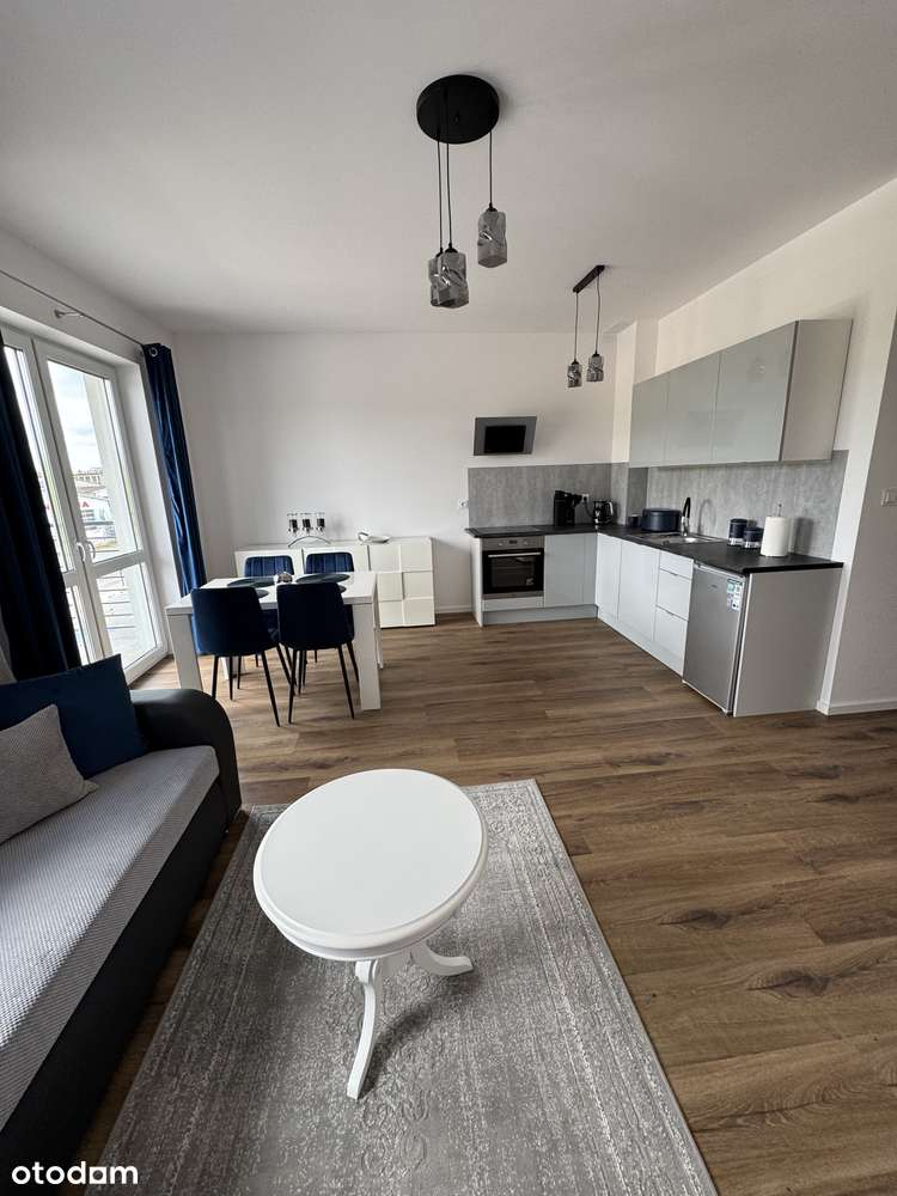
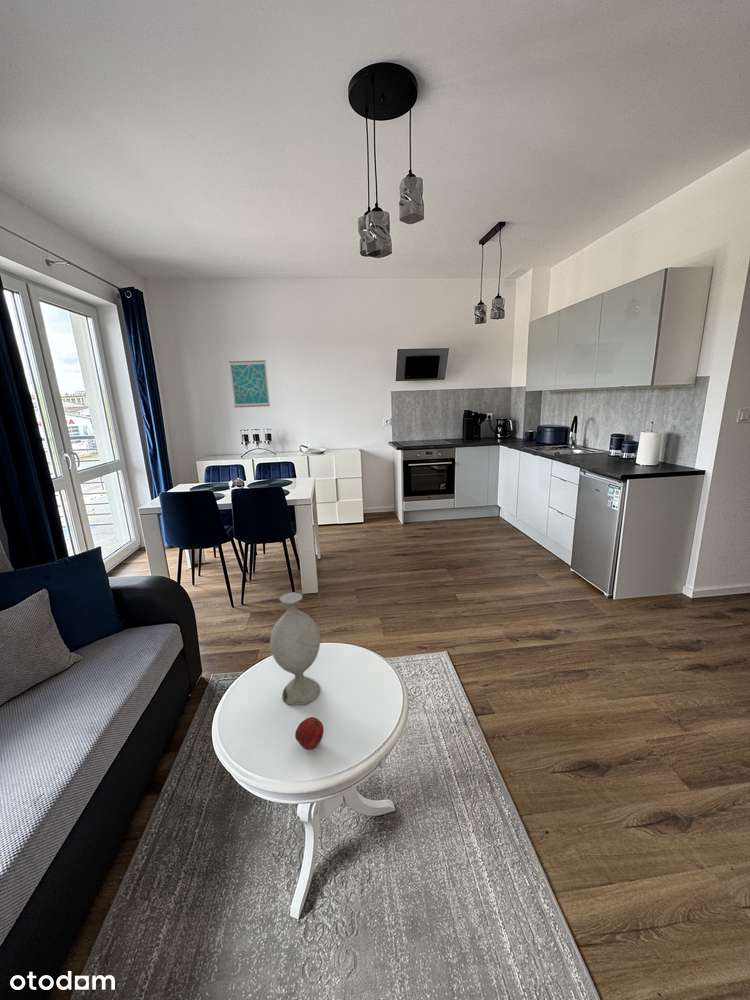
+ apple [294,716,325,751]
+ decorative vase [269,591,321,706]
+ wall art [228,359,271,409]
